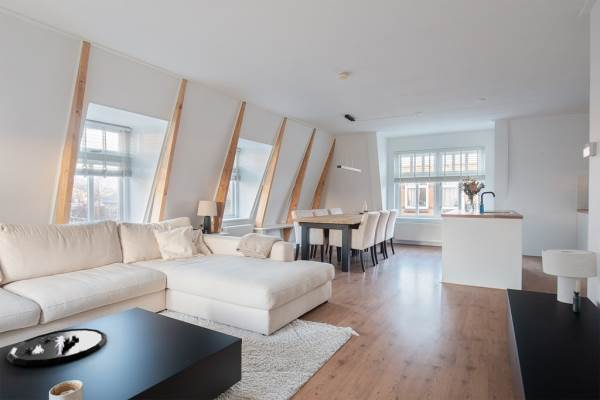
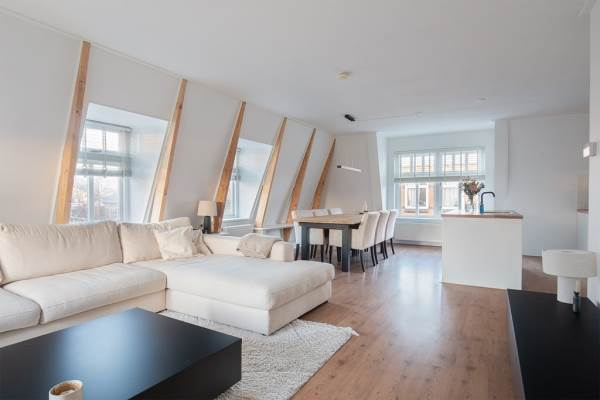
- decorative tray [6,328,108,367]
